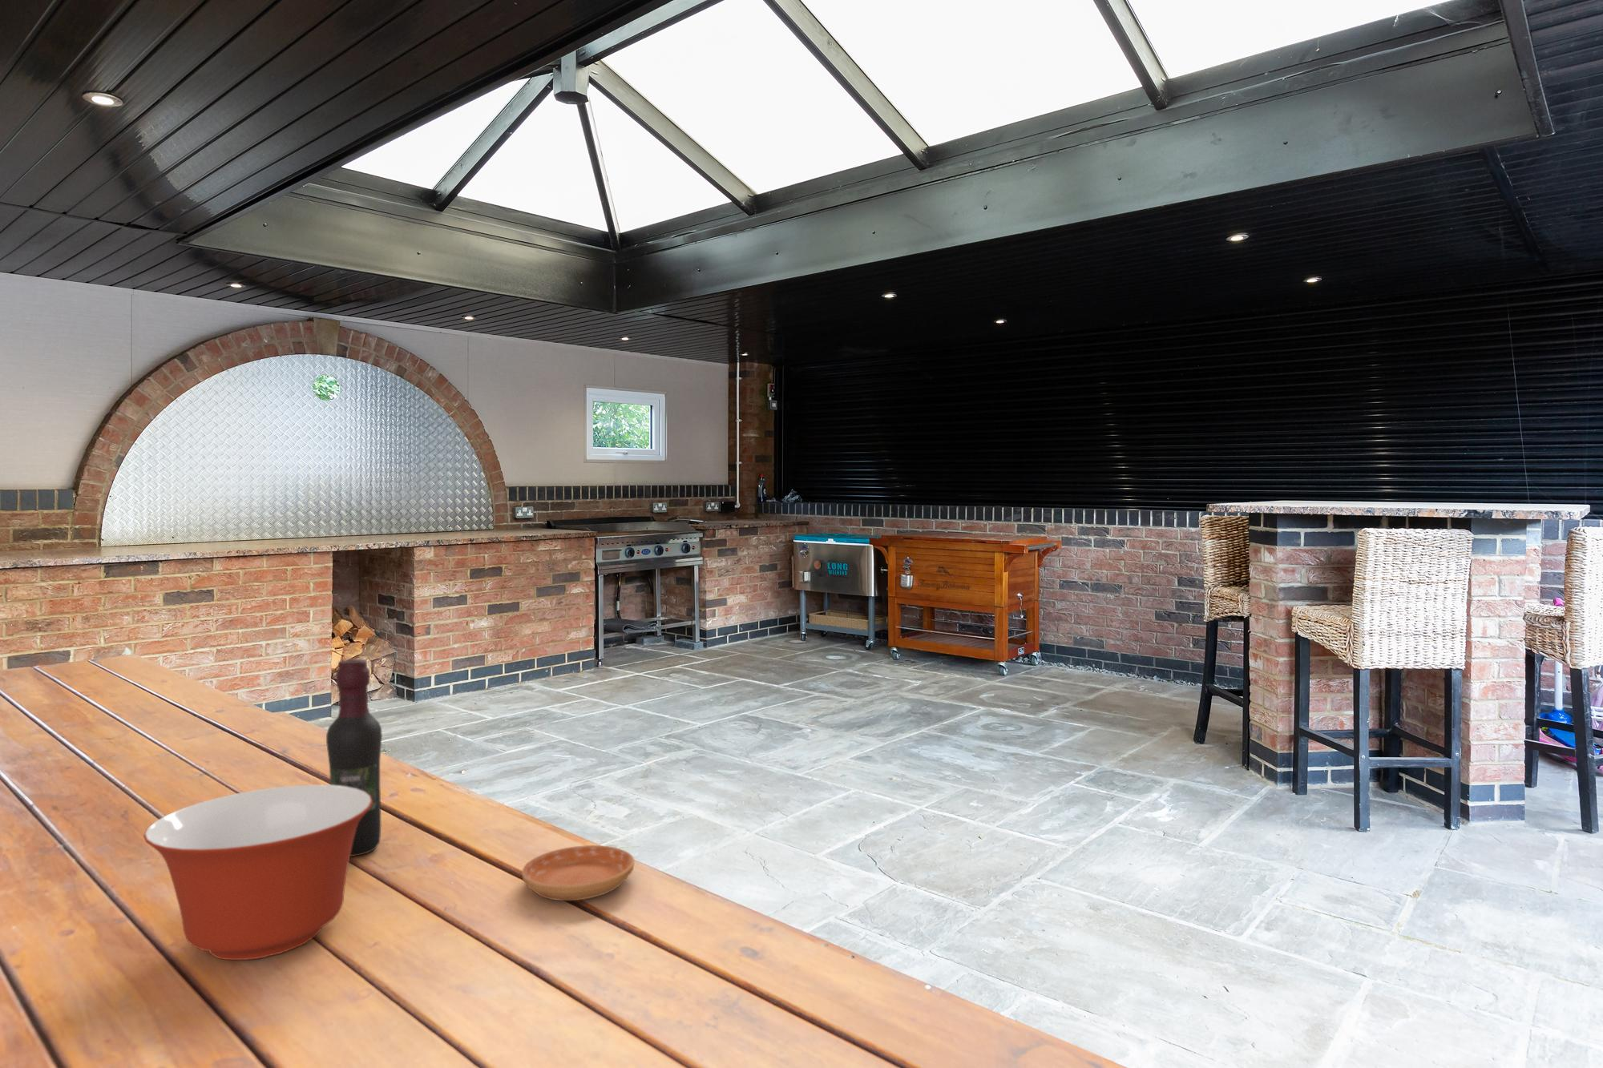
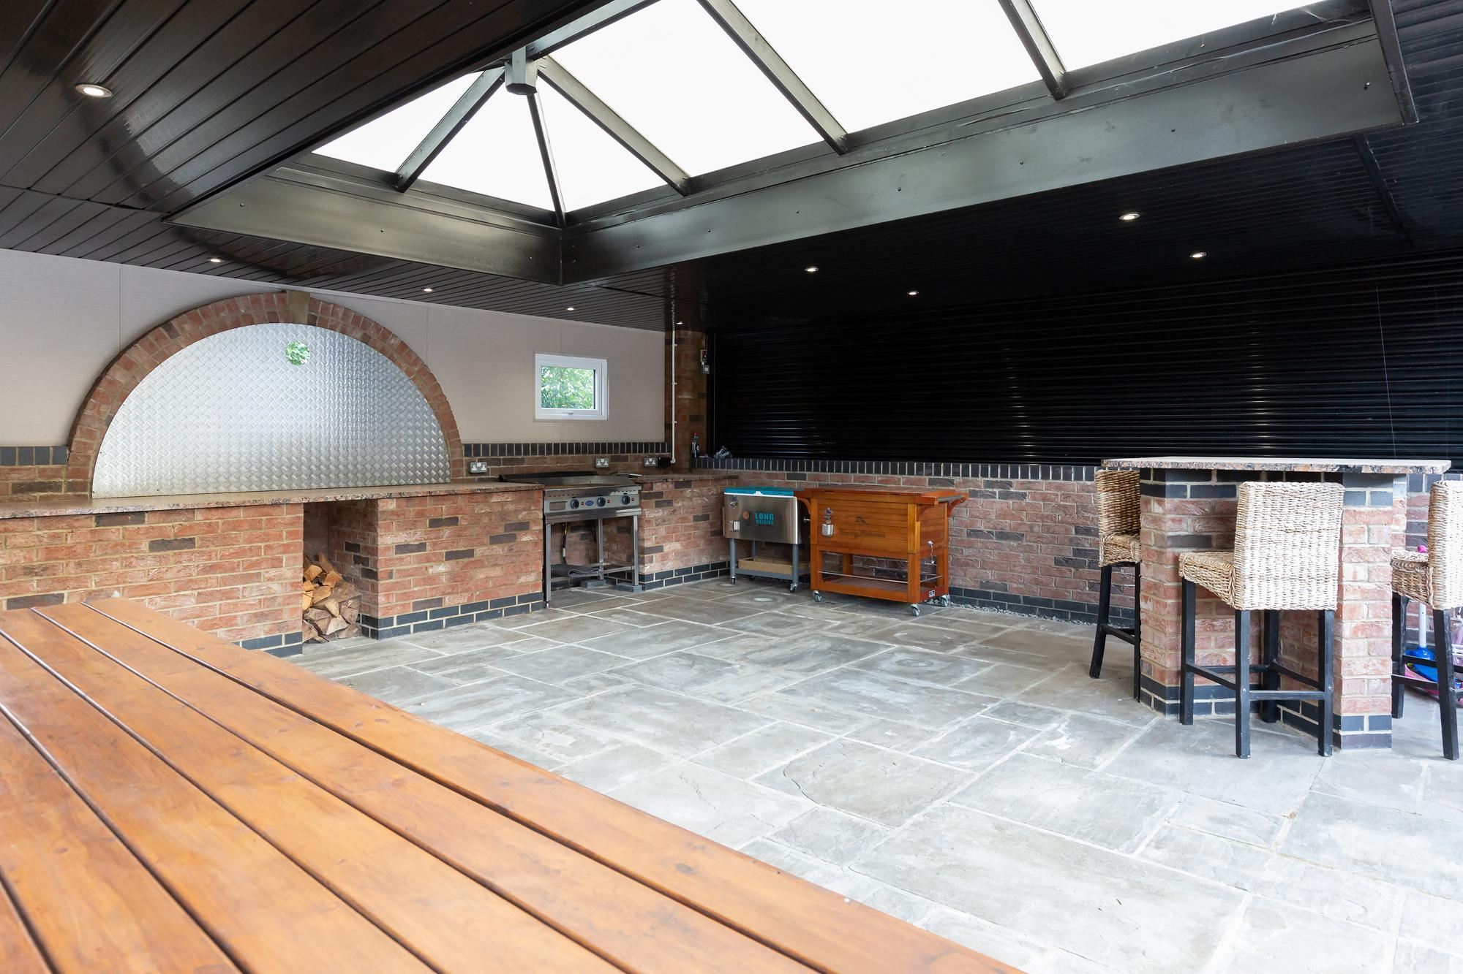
- wine bottle [325,659,383,857]
- mixing bowl [143,784,373,961]
- saucer [521,844,635,901]
